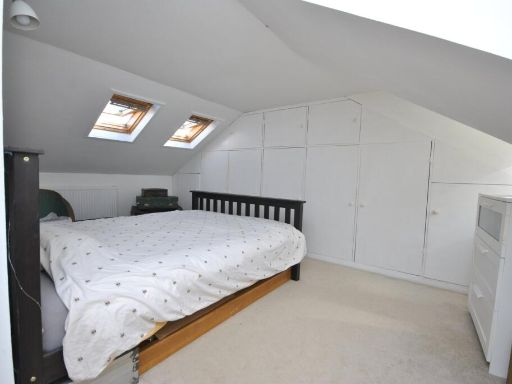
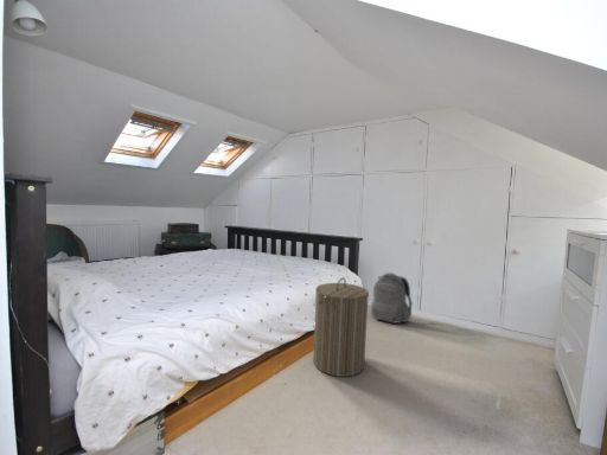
+ backpack [370,271,414,325]
+ laundry hamper [312,276,370,378]
